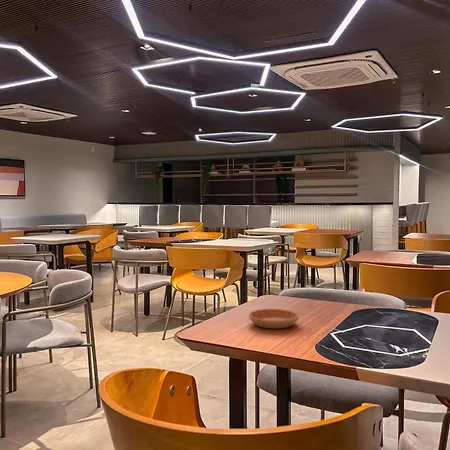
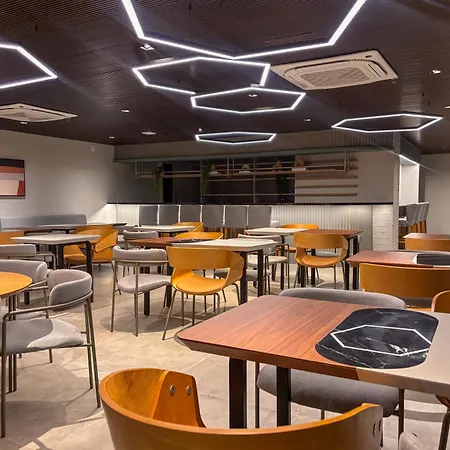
- saucer [248,308,300,329]
